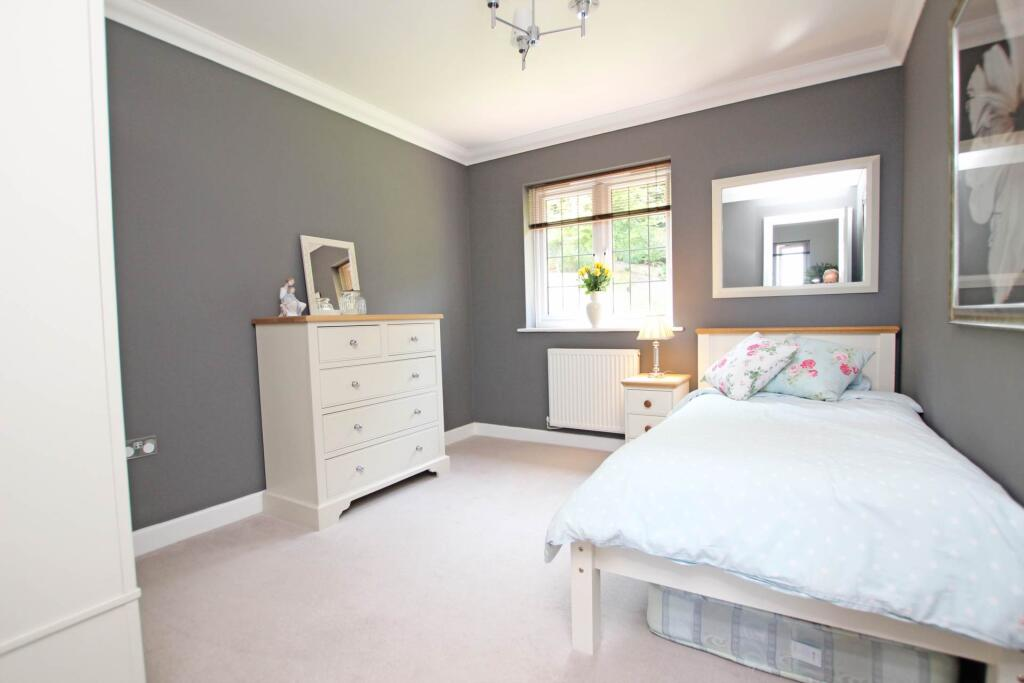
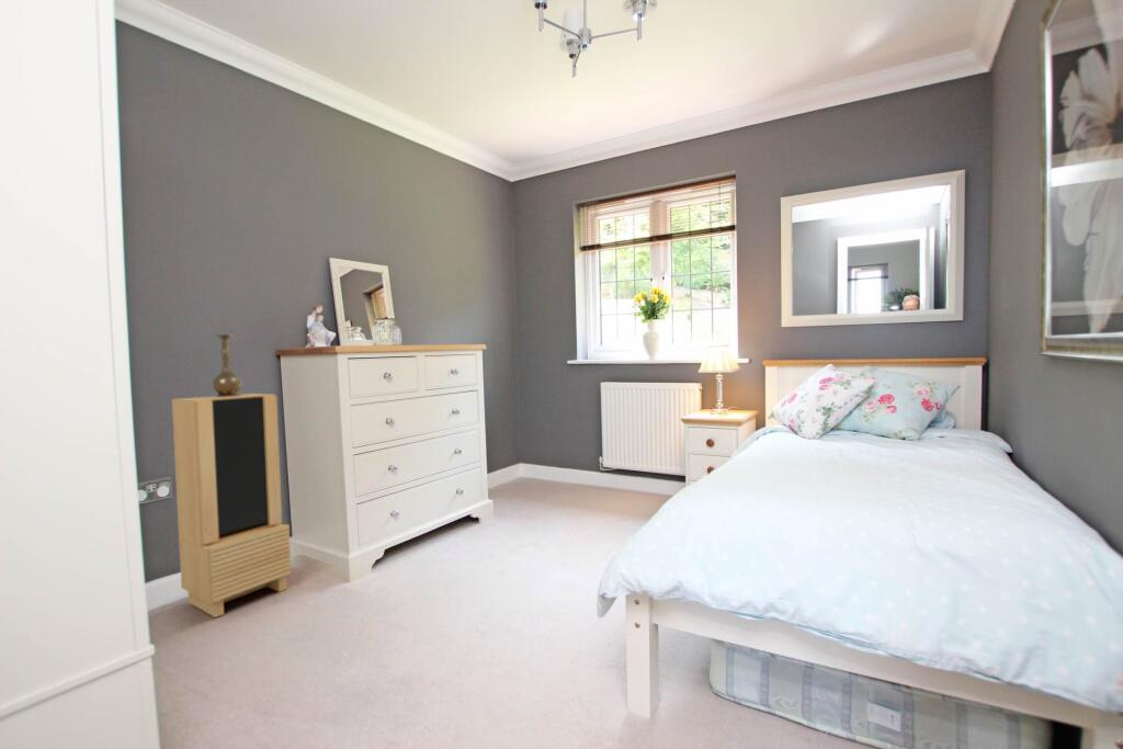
+ storage cabinet [171,393,293,619]
+ vase [211,333,242,397]
